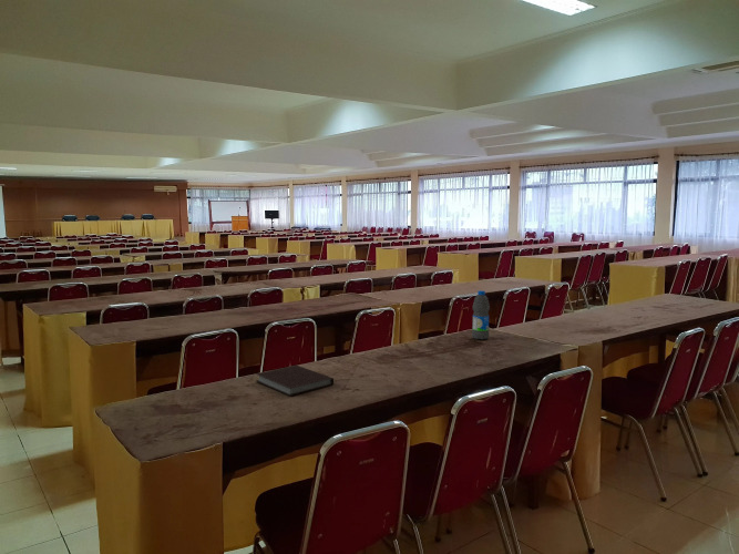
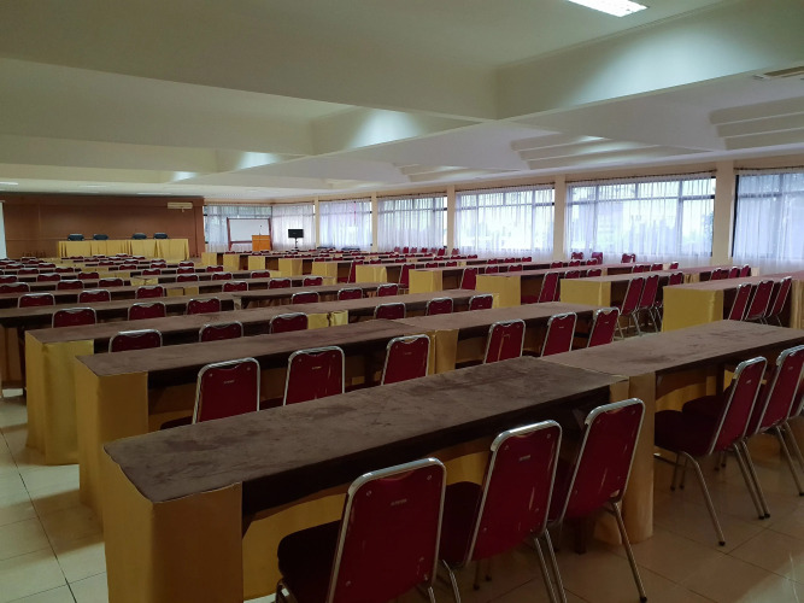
- water bottle [471,289,491,340]
- notebook [255,365,335,398]
